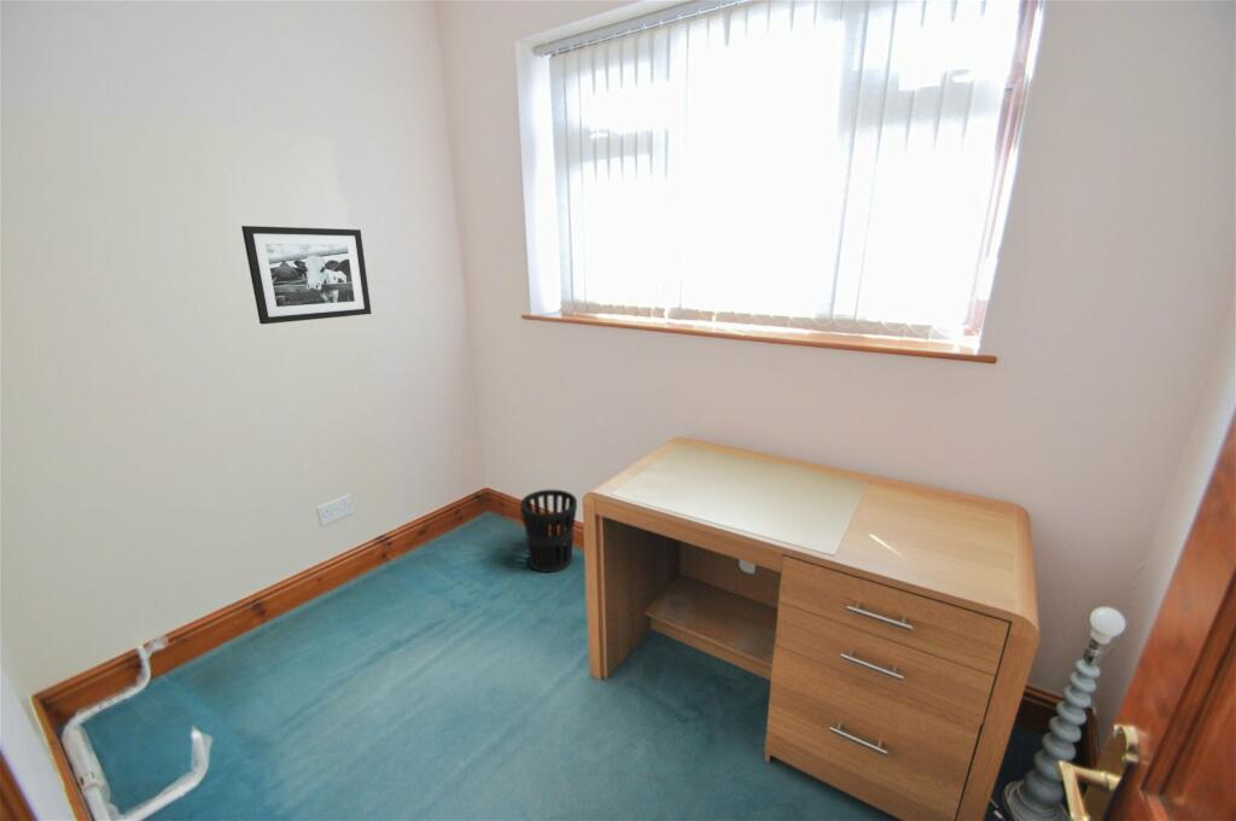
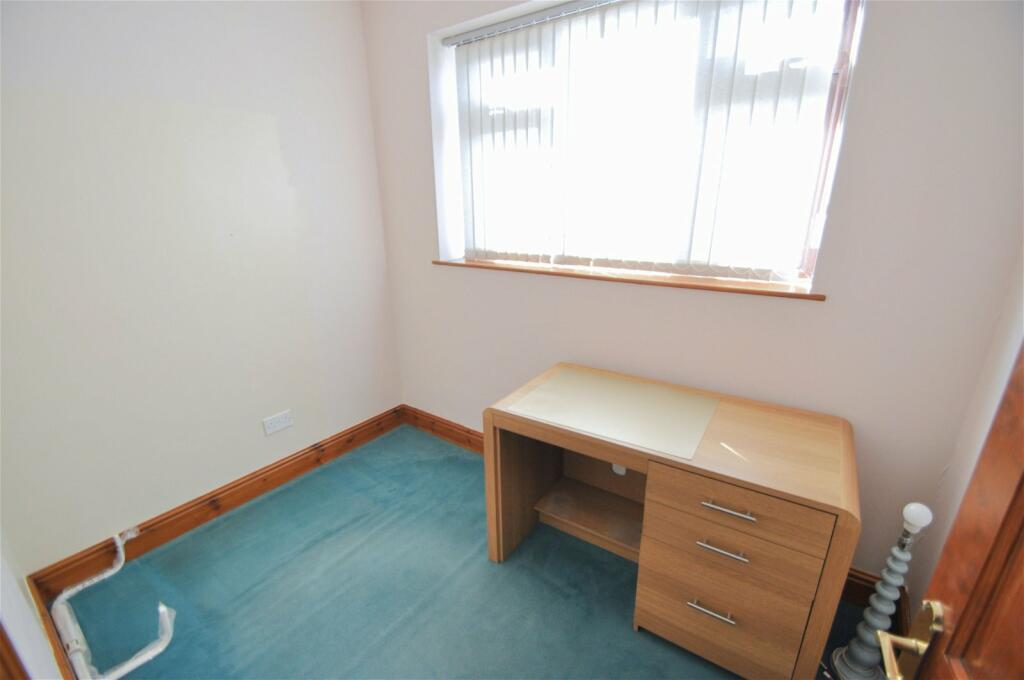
- wastebasket [519,489,578,573]
- picture frame [240,225,373,325]
